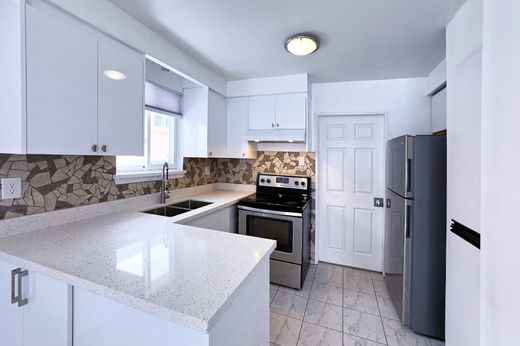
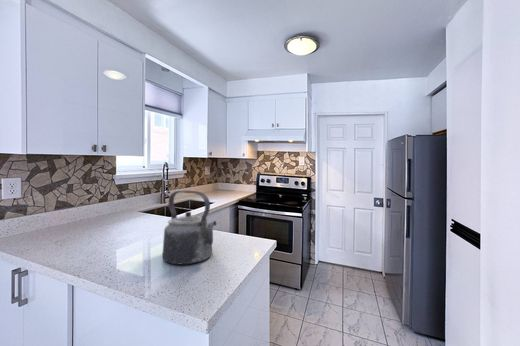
+ kettle [161,190,217,265]
